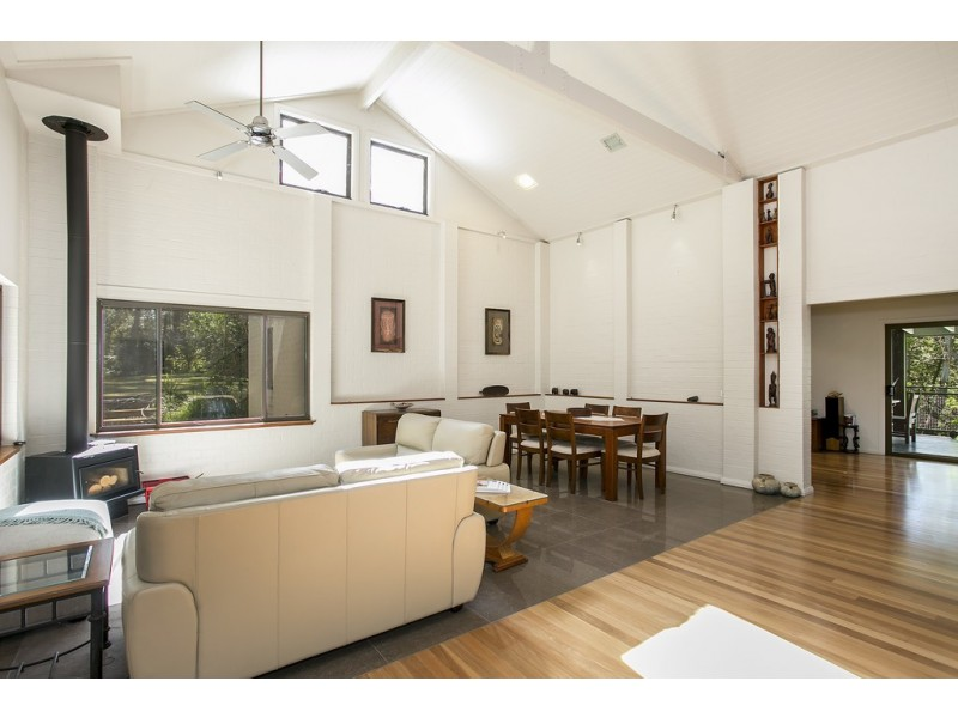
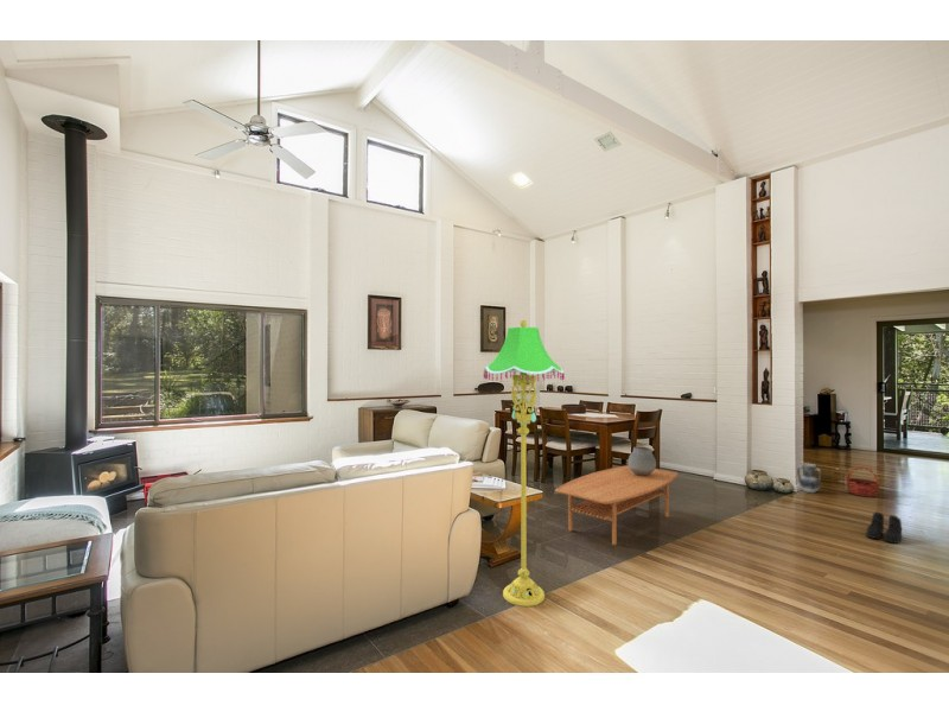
+ basket [845,465,881,498]
+ coffee table [554,464,680,546]
+ boots [865,510,903,545]
+ ceramic pot [626,445,657,476]
+ ceramic jug [796,463,822,494]
+ floor lamp [483,319,566,608]
